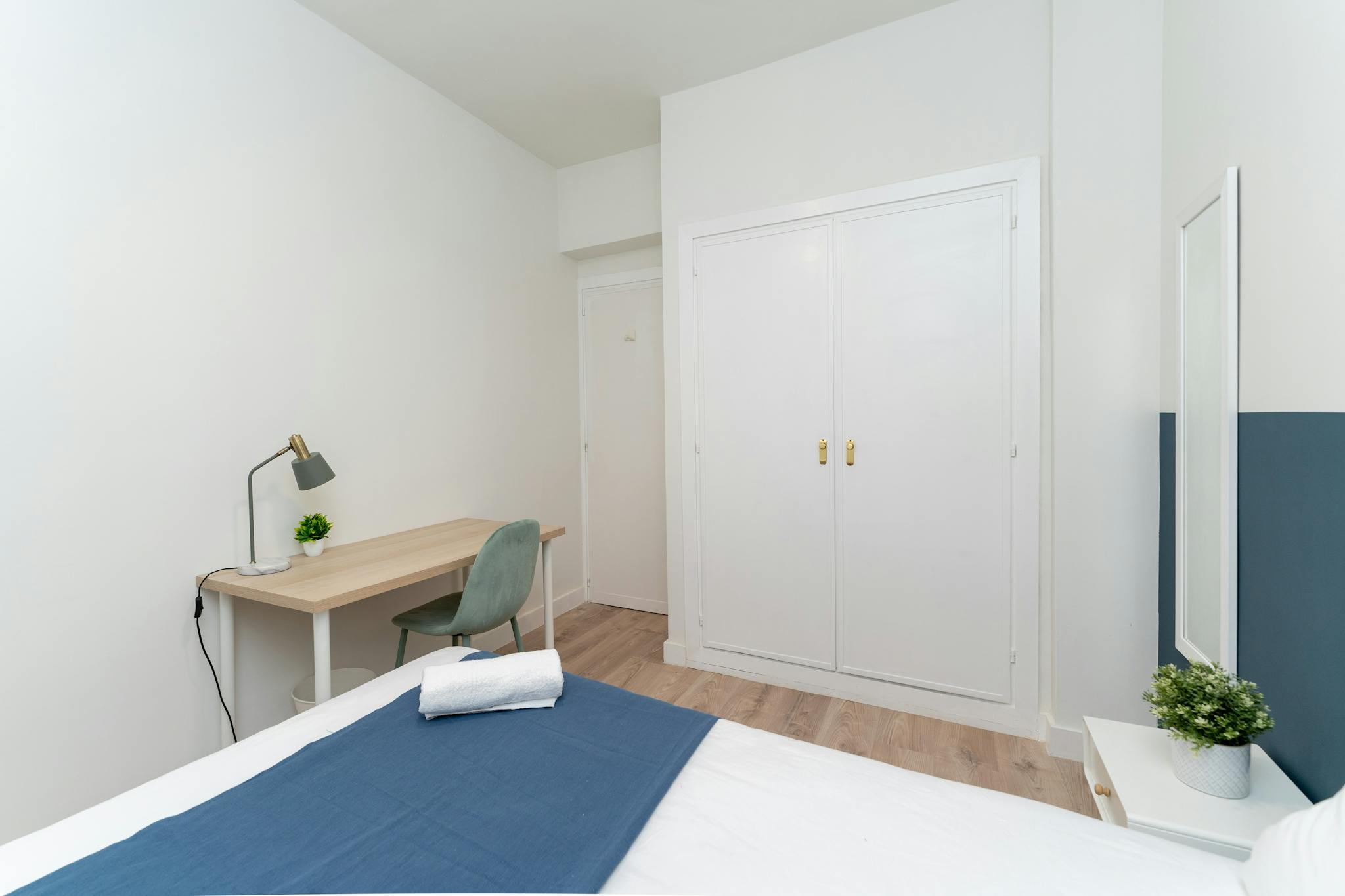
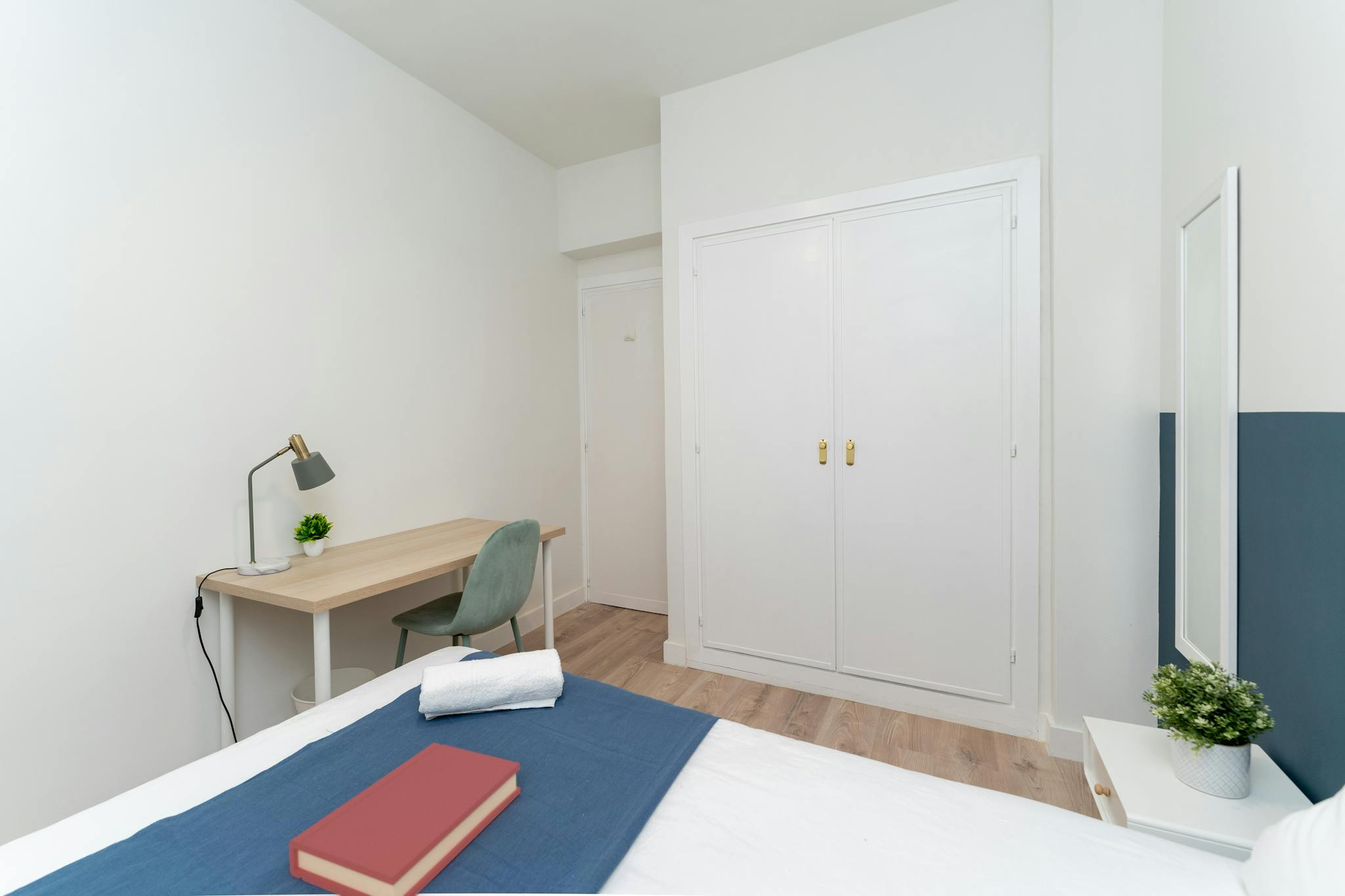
+ hardback book [288,742,521,896]
